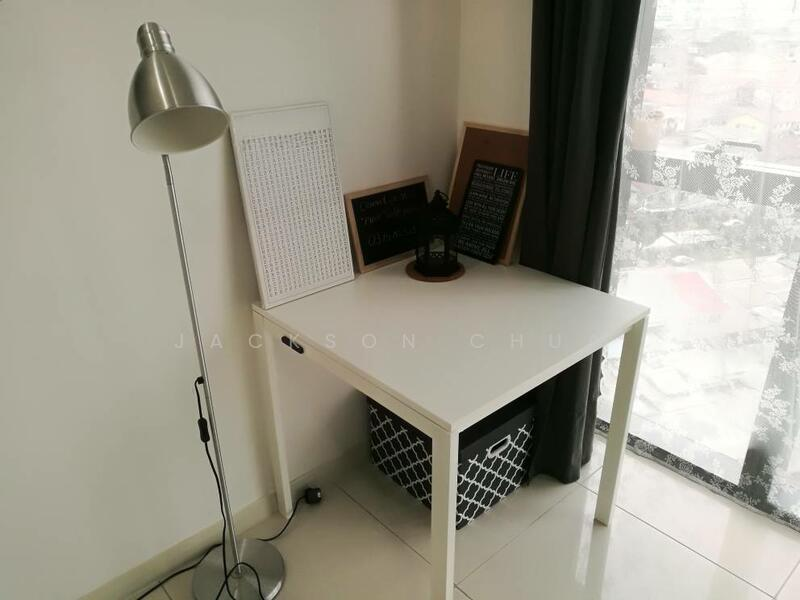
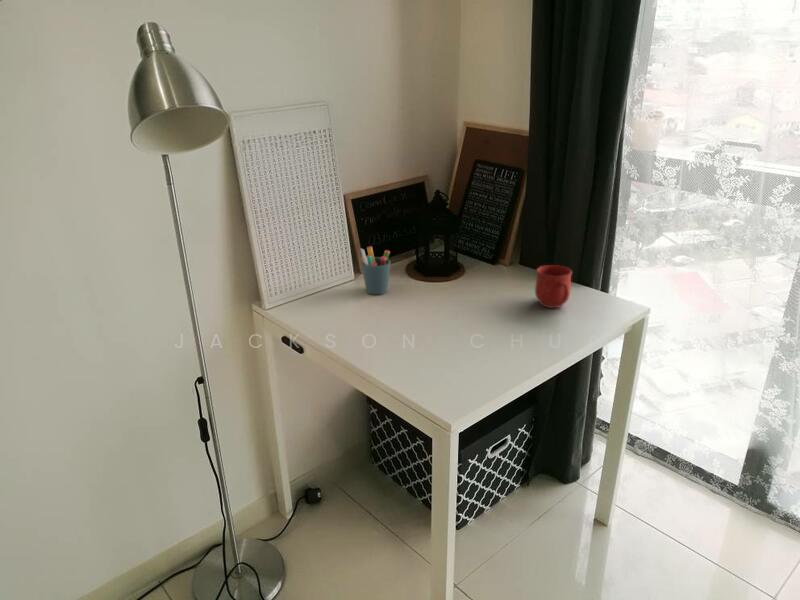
+ mug [534,264,573,309]
+ pen holder [359,245,392,295]
